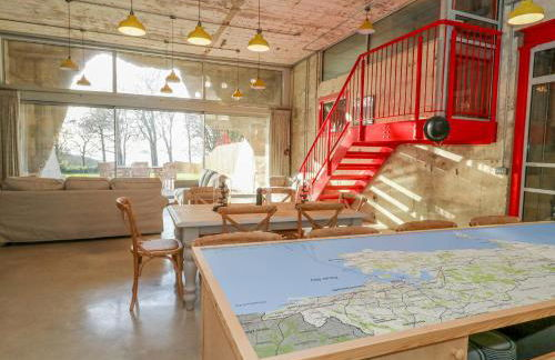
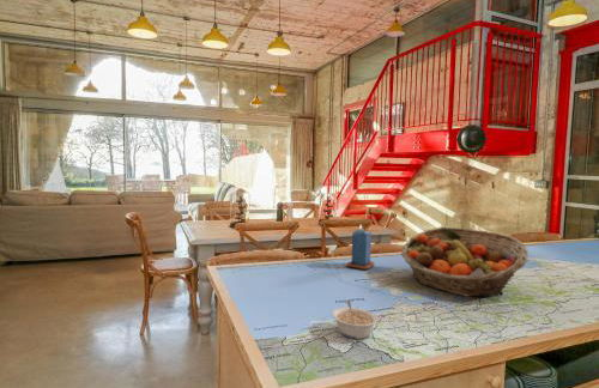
+ fruit basket [400,226,530,298]
+ candle [345,224,375,271]
+ legume [331,299,379,340]
